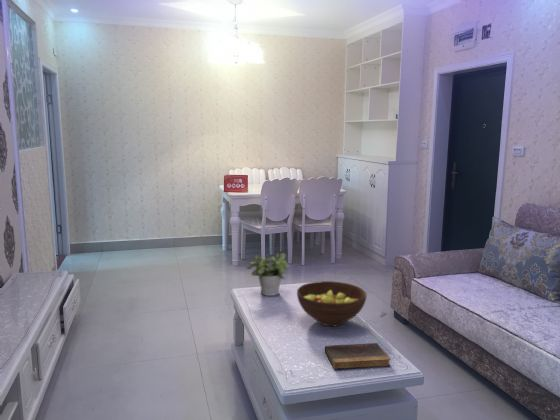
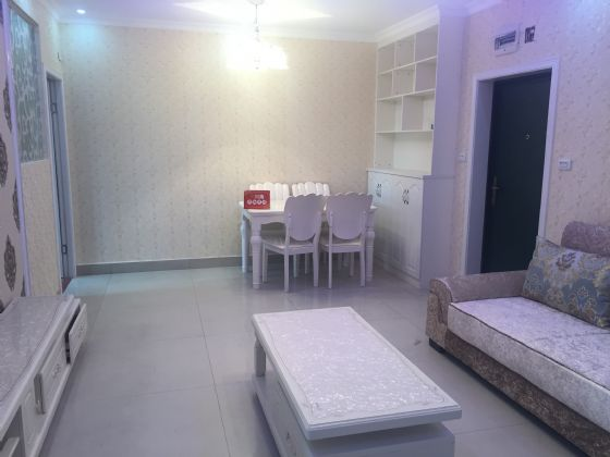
- fruit bowl [296,280,367,327]
- potted plant [245,252,291,297]
- book [324,342,392,371]
